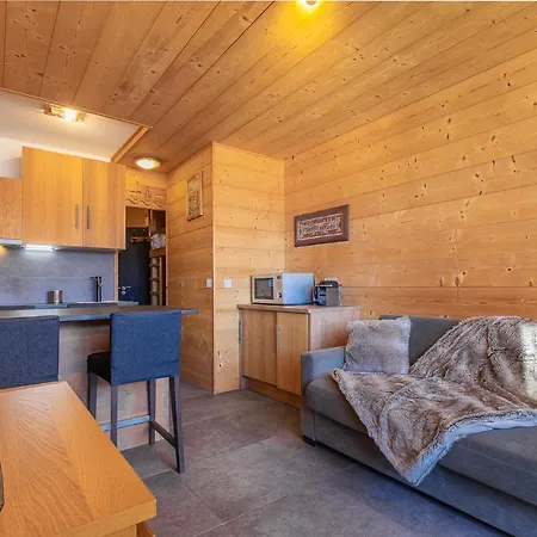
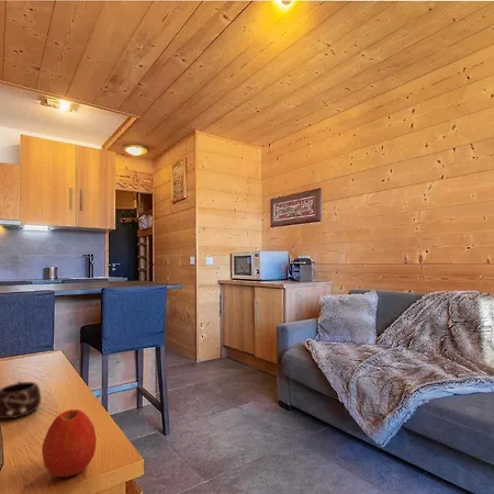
+ apple [41,408,98,478]
+ mug [0,380,43,419]
